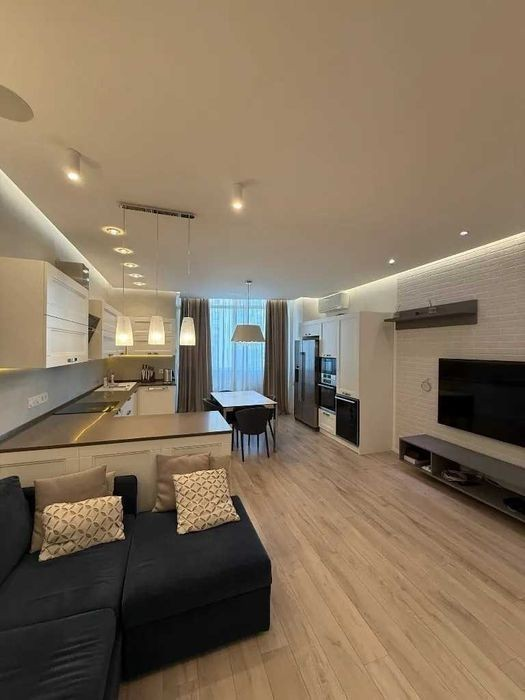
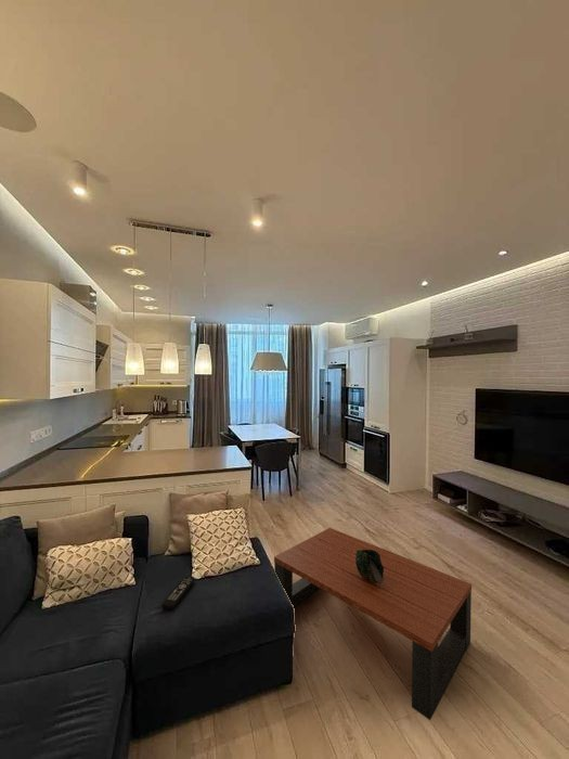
+ coffee table [273,527,473,721]
+ remote control [160,576,196,610]
+ decorative bowl [355,550,384,583]
